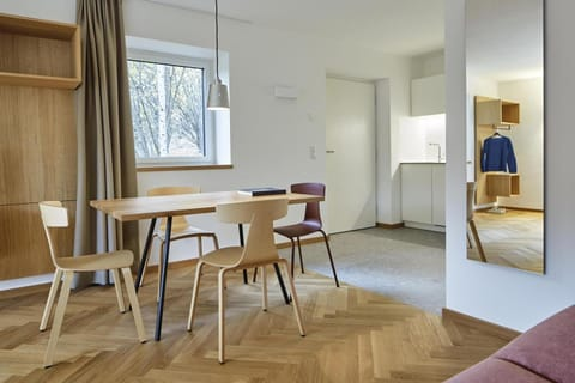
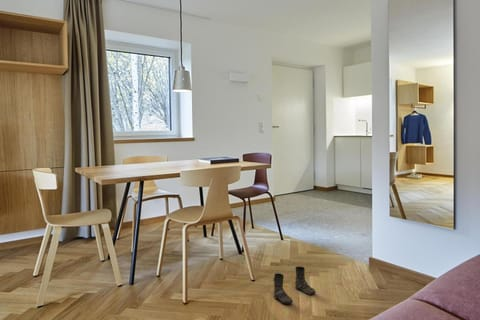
+ boots [272,265,317,305]
